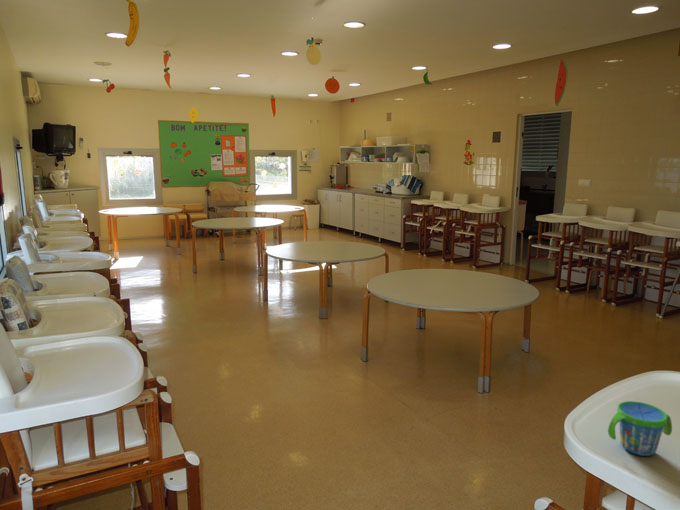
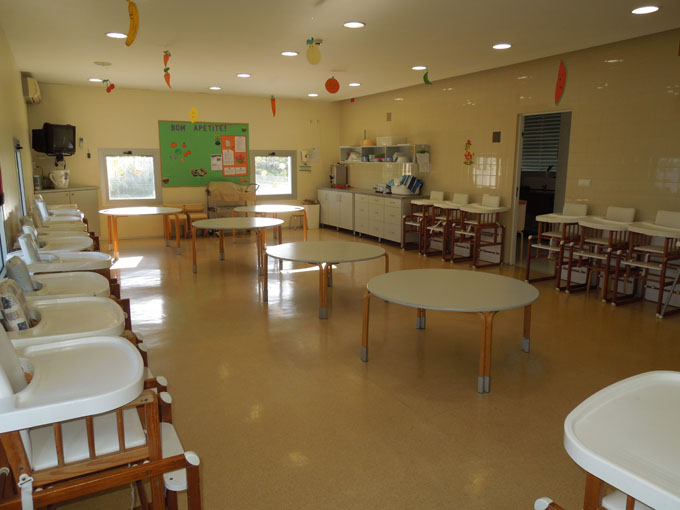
- snack cup [607,400,673,457]
